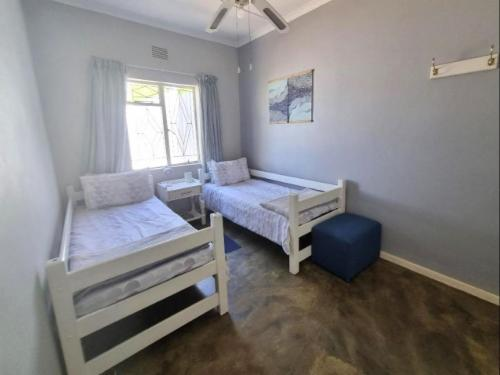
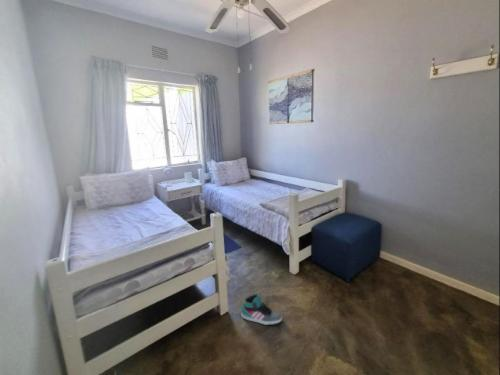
+ sneaker [240,292,283,326]
